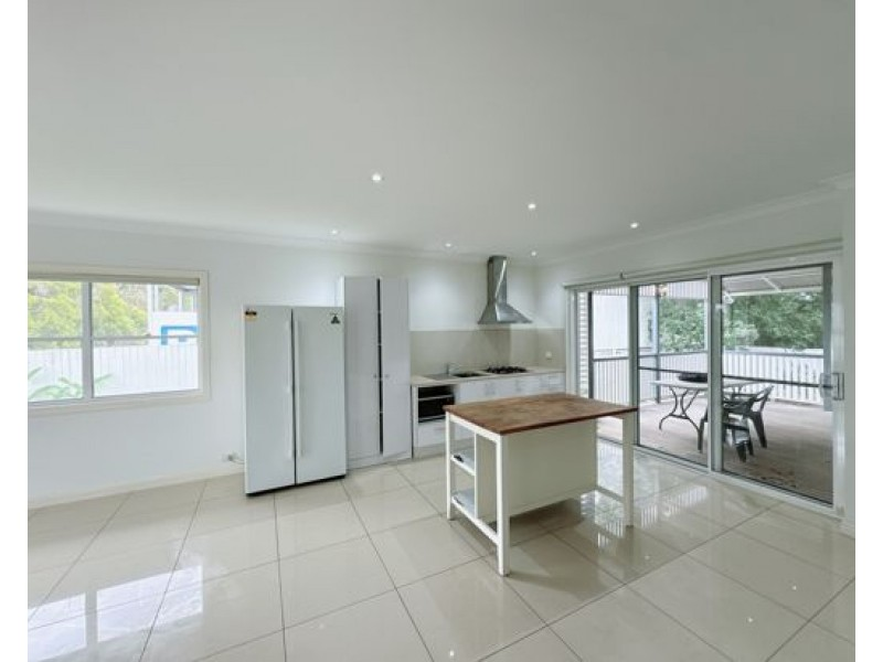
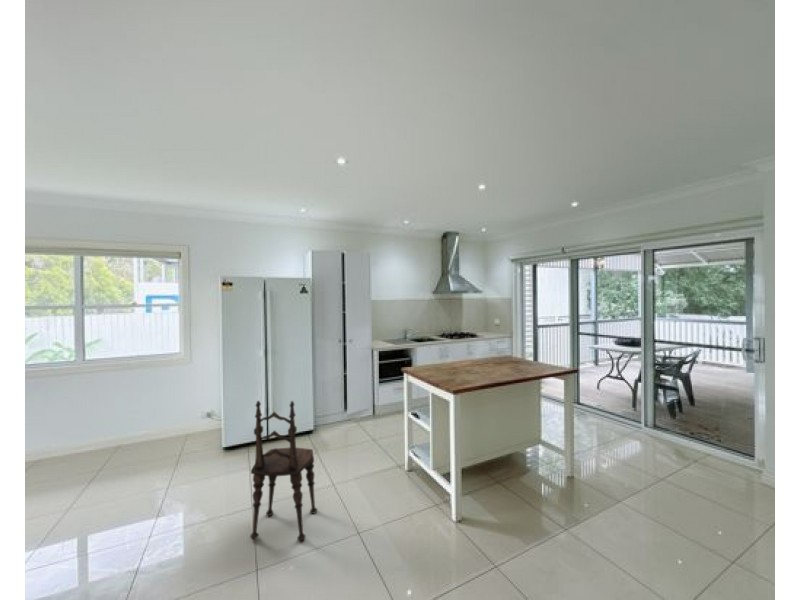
+ dining chair [249,400,318,542]
